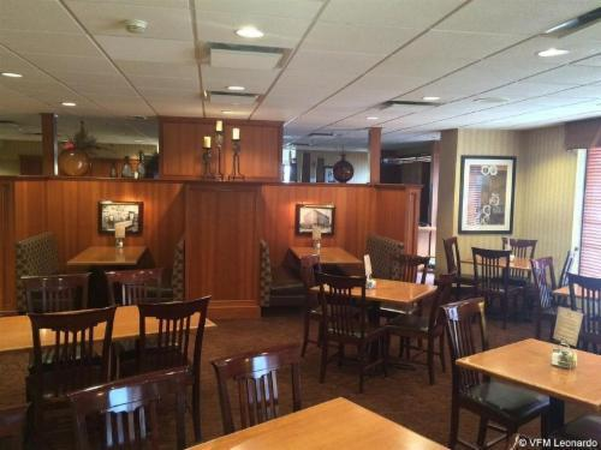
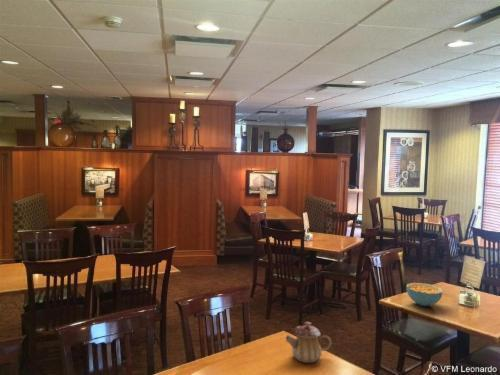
+ cereal bowl [405,282,444,307]
+ teapot [285,321,333,364]
